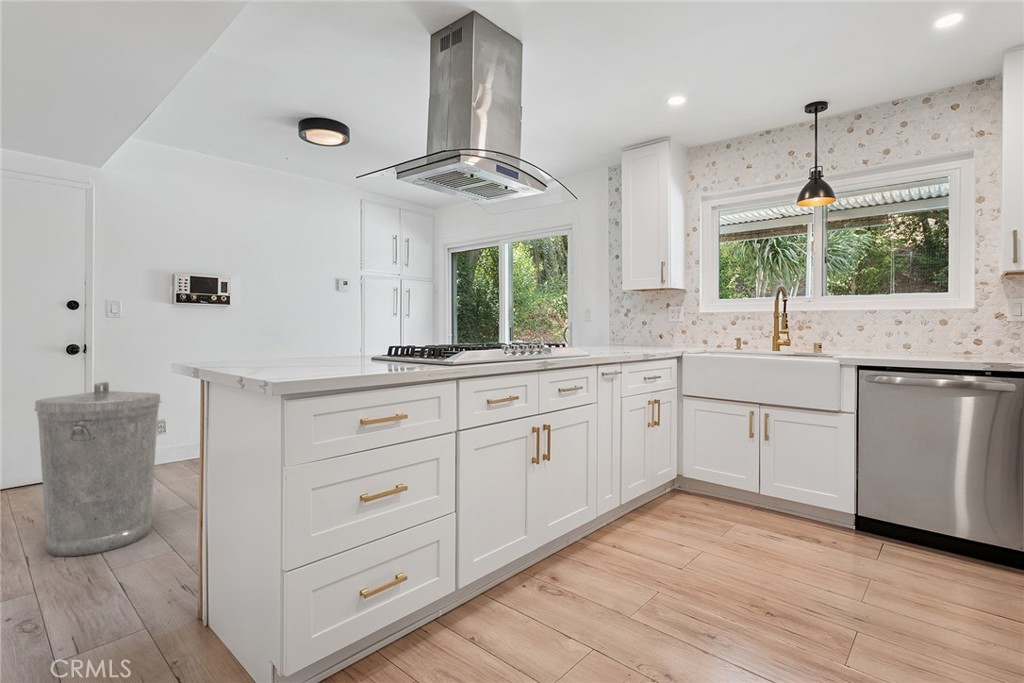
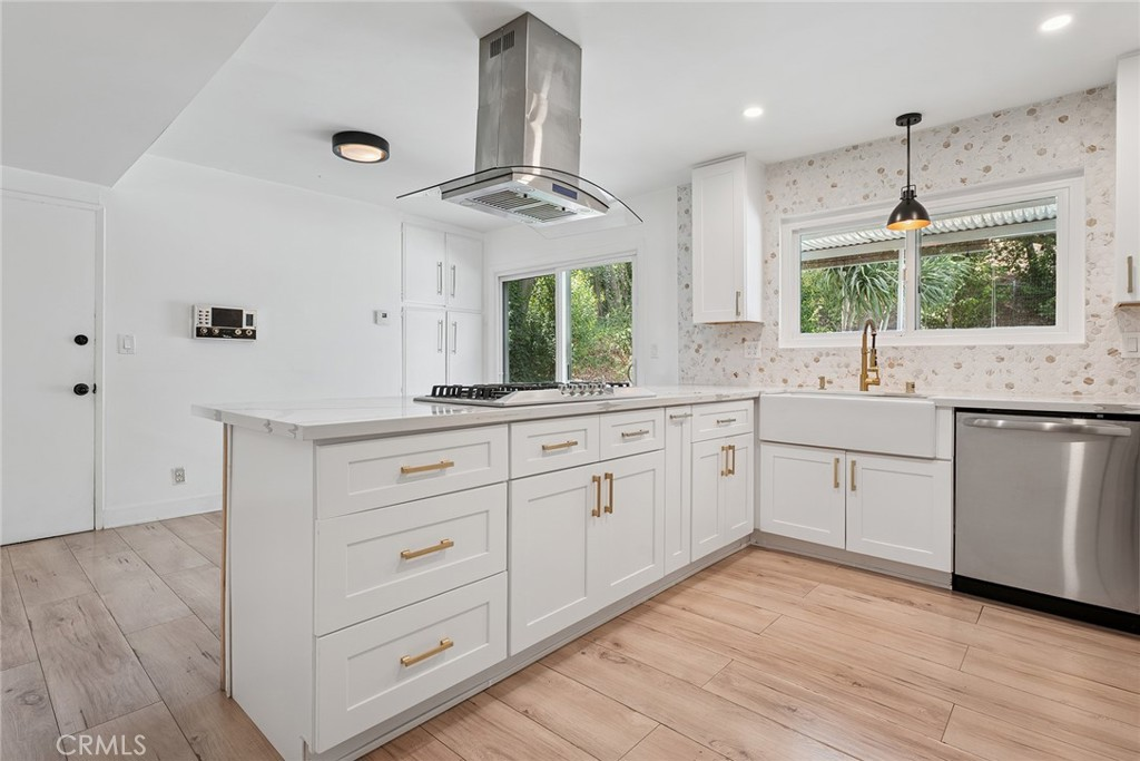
- trash can [33,381,162,557]
